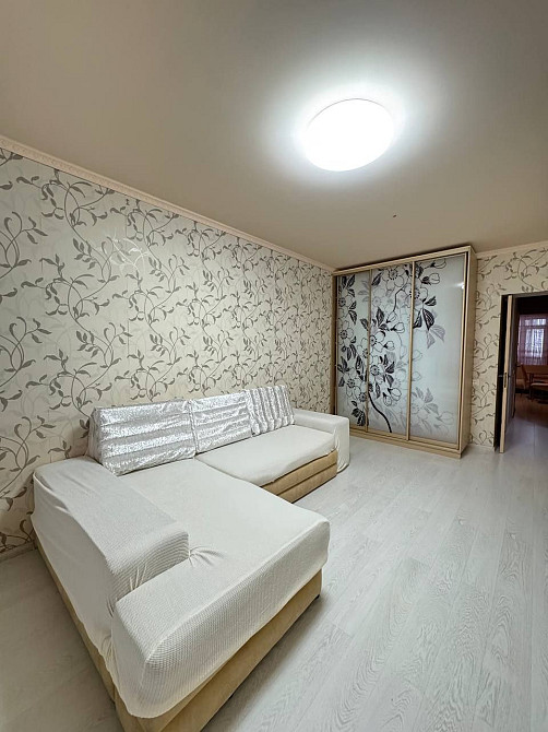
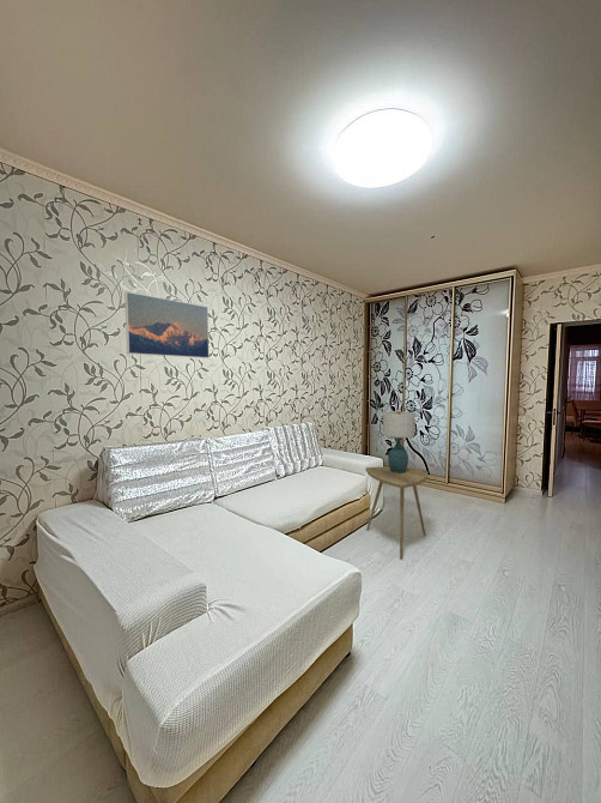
+ table lamp [382,410,417,473]
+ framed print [123,290,211,360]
+ side table [365,466,429,560]
